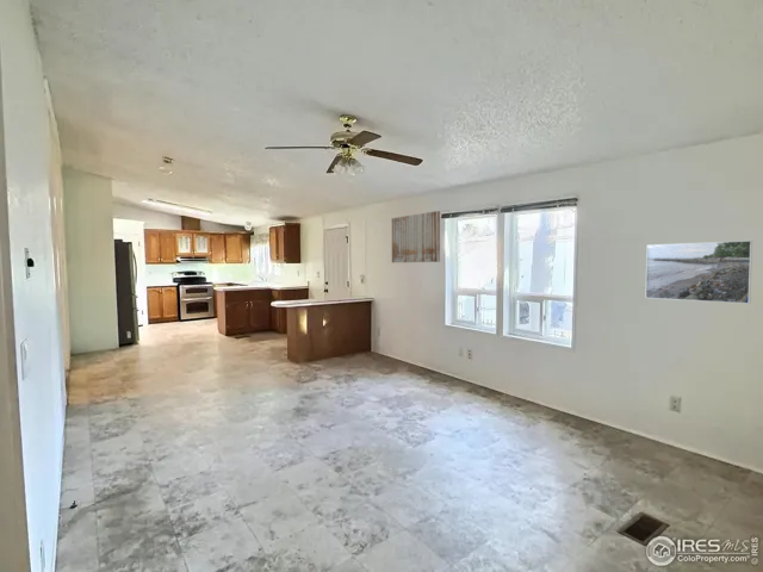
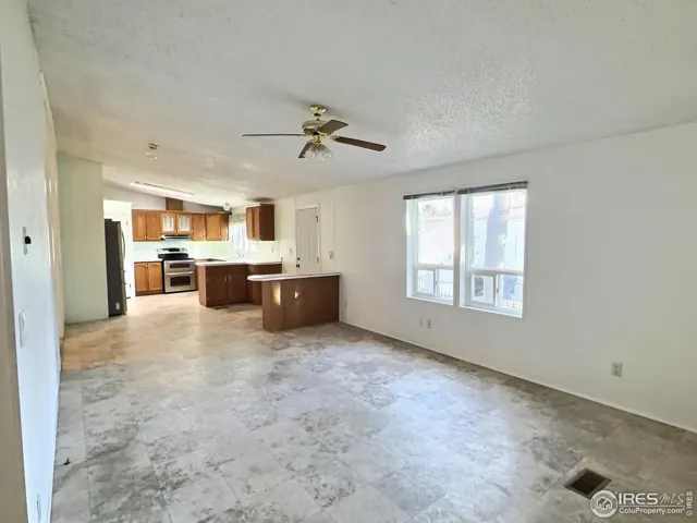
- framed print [645,240,753,305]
- wall art [391,210,441,263]
